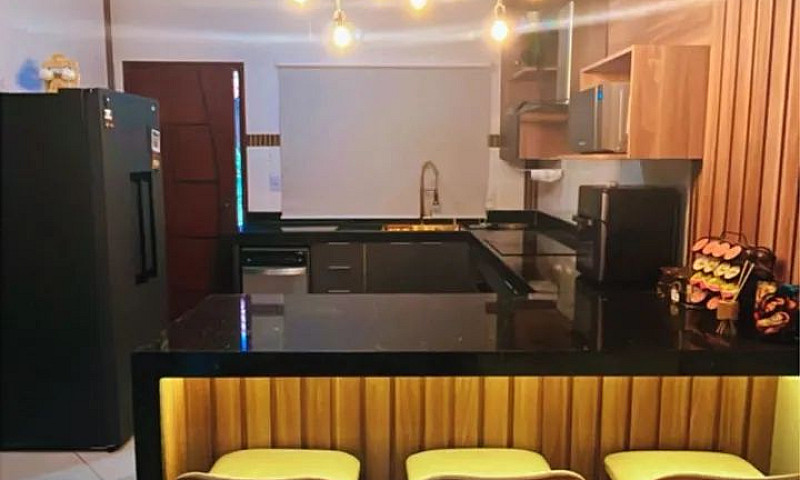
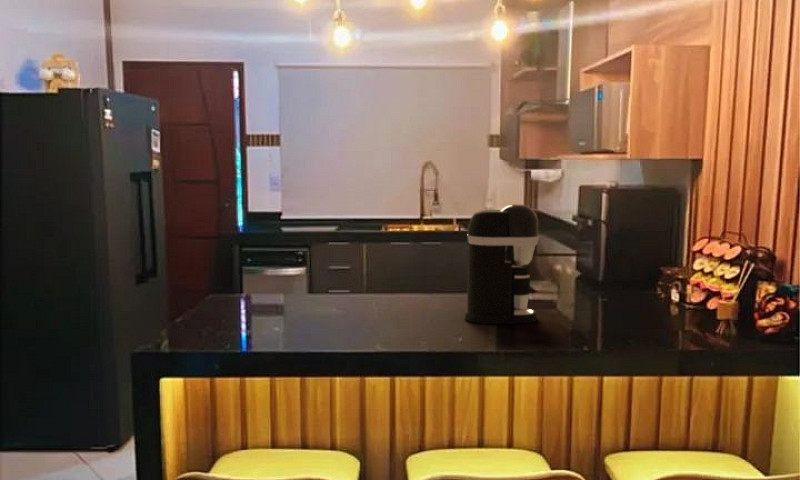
+ coffee maker [463,203,540,325]
